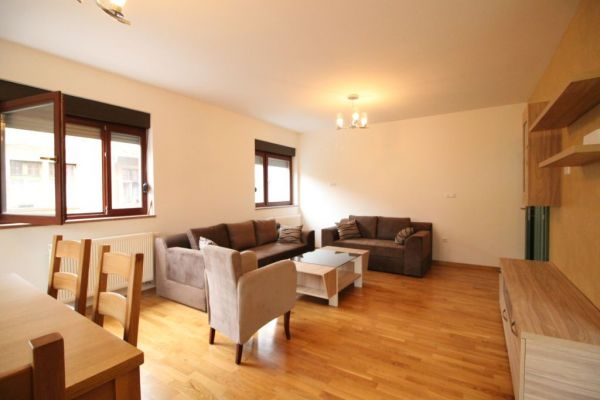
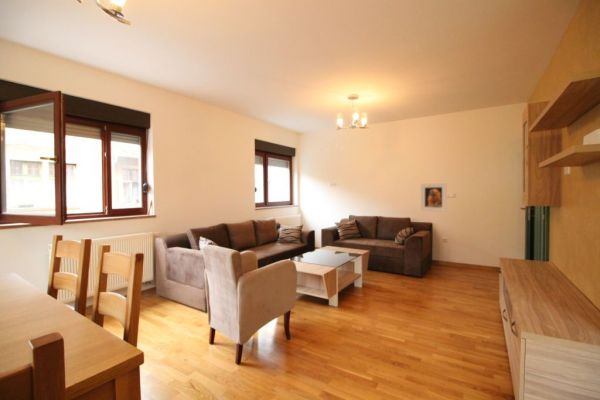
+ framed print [420,182,448,213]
